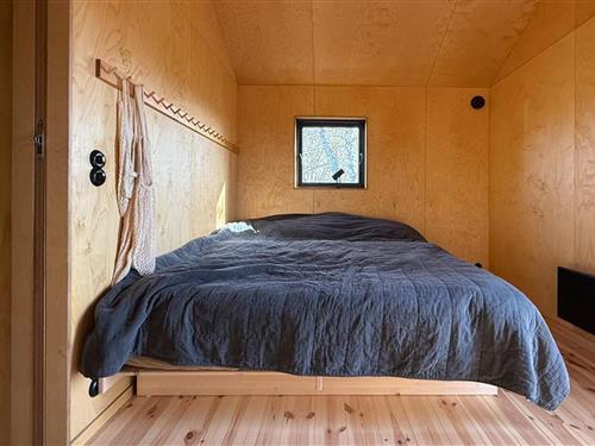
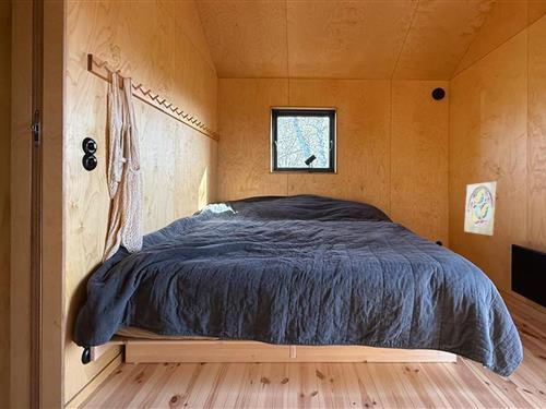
+ wall ornament [463,180,498,237]
